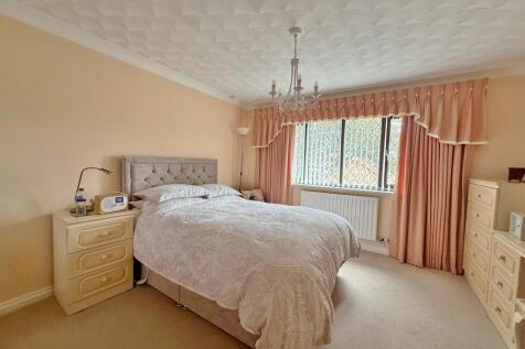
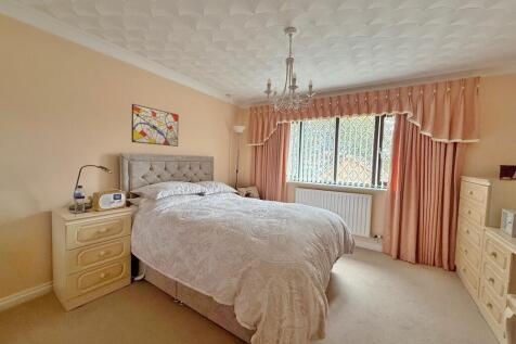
+ wall art [130,103,180,148]
